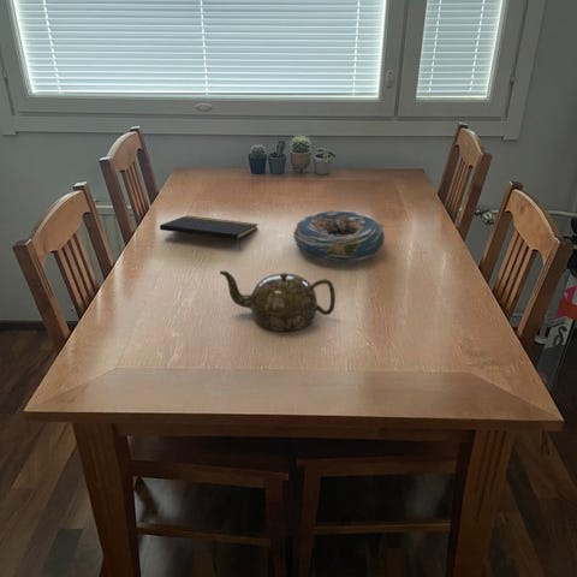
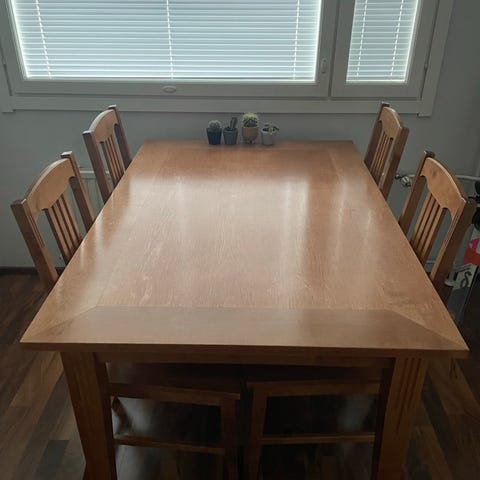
- decorative bowl [292,209,386,264]
- notepad [159,214,260,250]
- teapot [219,269,337,332]
